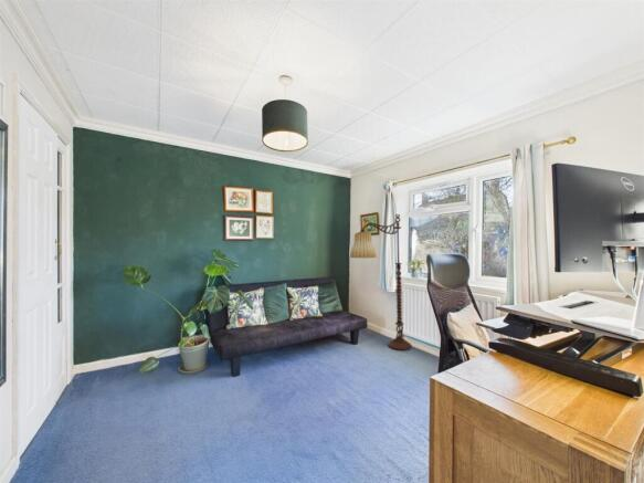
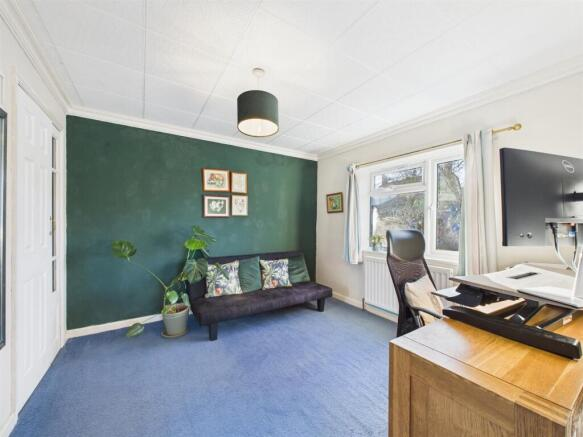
- floor lamp [349,213,413,351]
